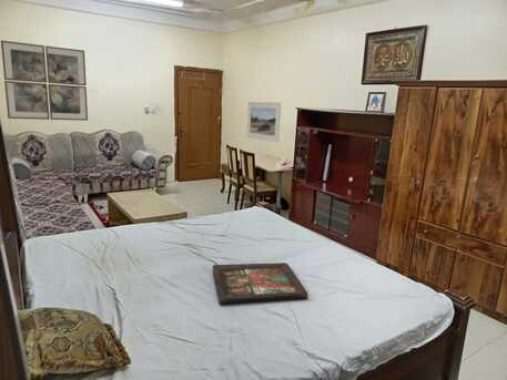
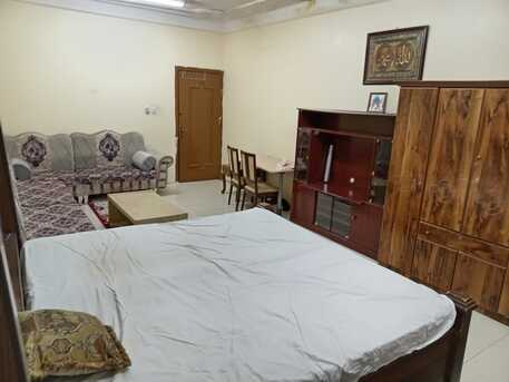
- decorative tray [212,261,308,305]
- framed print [245,101,282,143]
- wall art [0,40,89,122]
